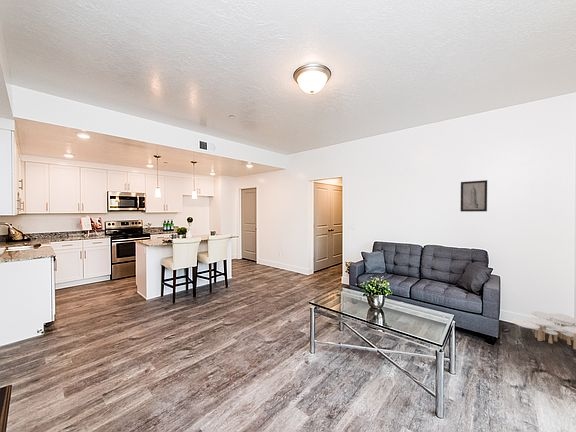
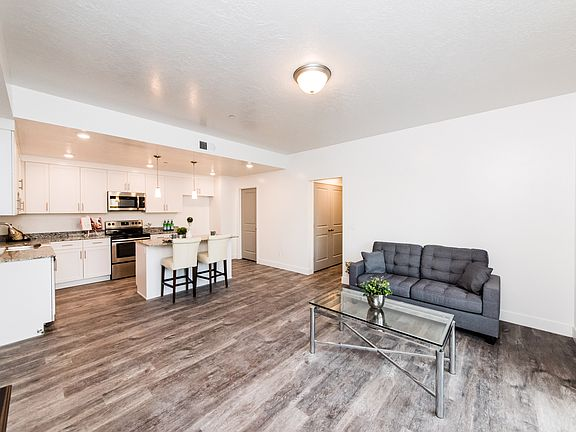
- wall art [460,179,488,213]
- side table [511,310,576,350]
